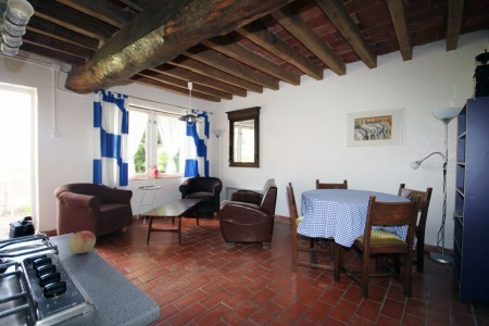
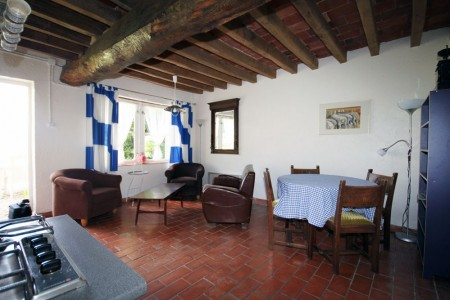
- fruit [66,230,97,254]
